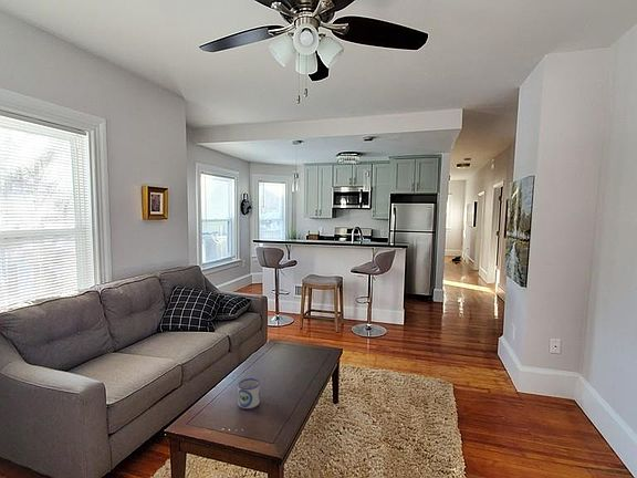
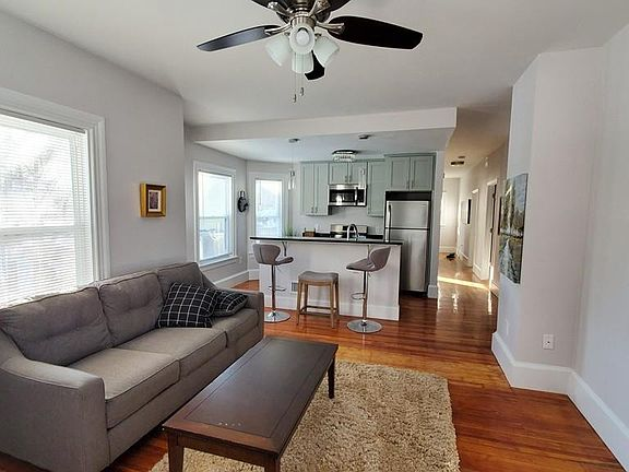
- mug [237,376,261,411]
